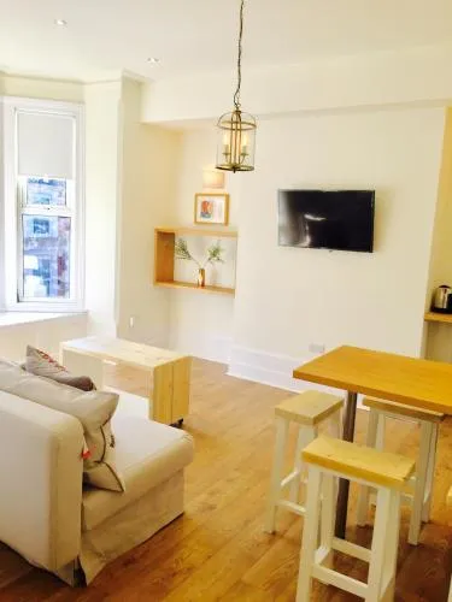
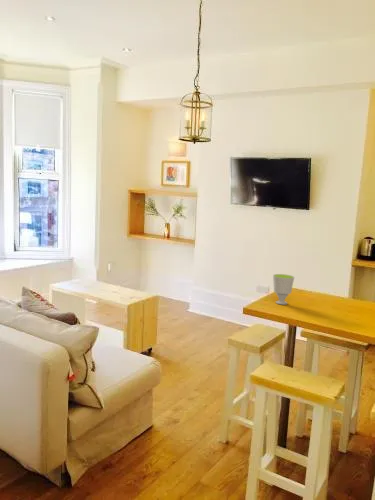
+ cup [272,273,295,306]
